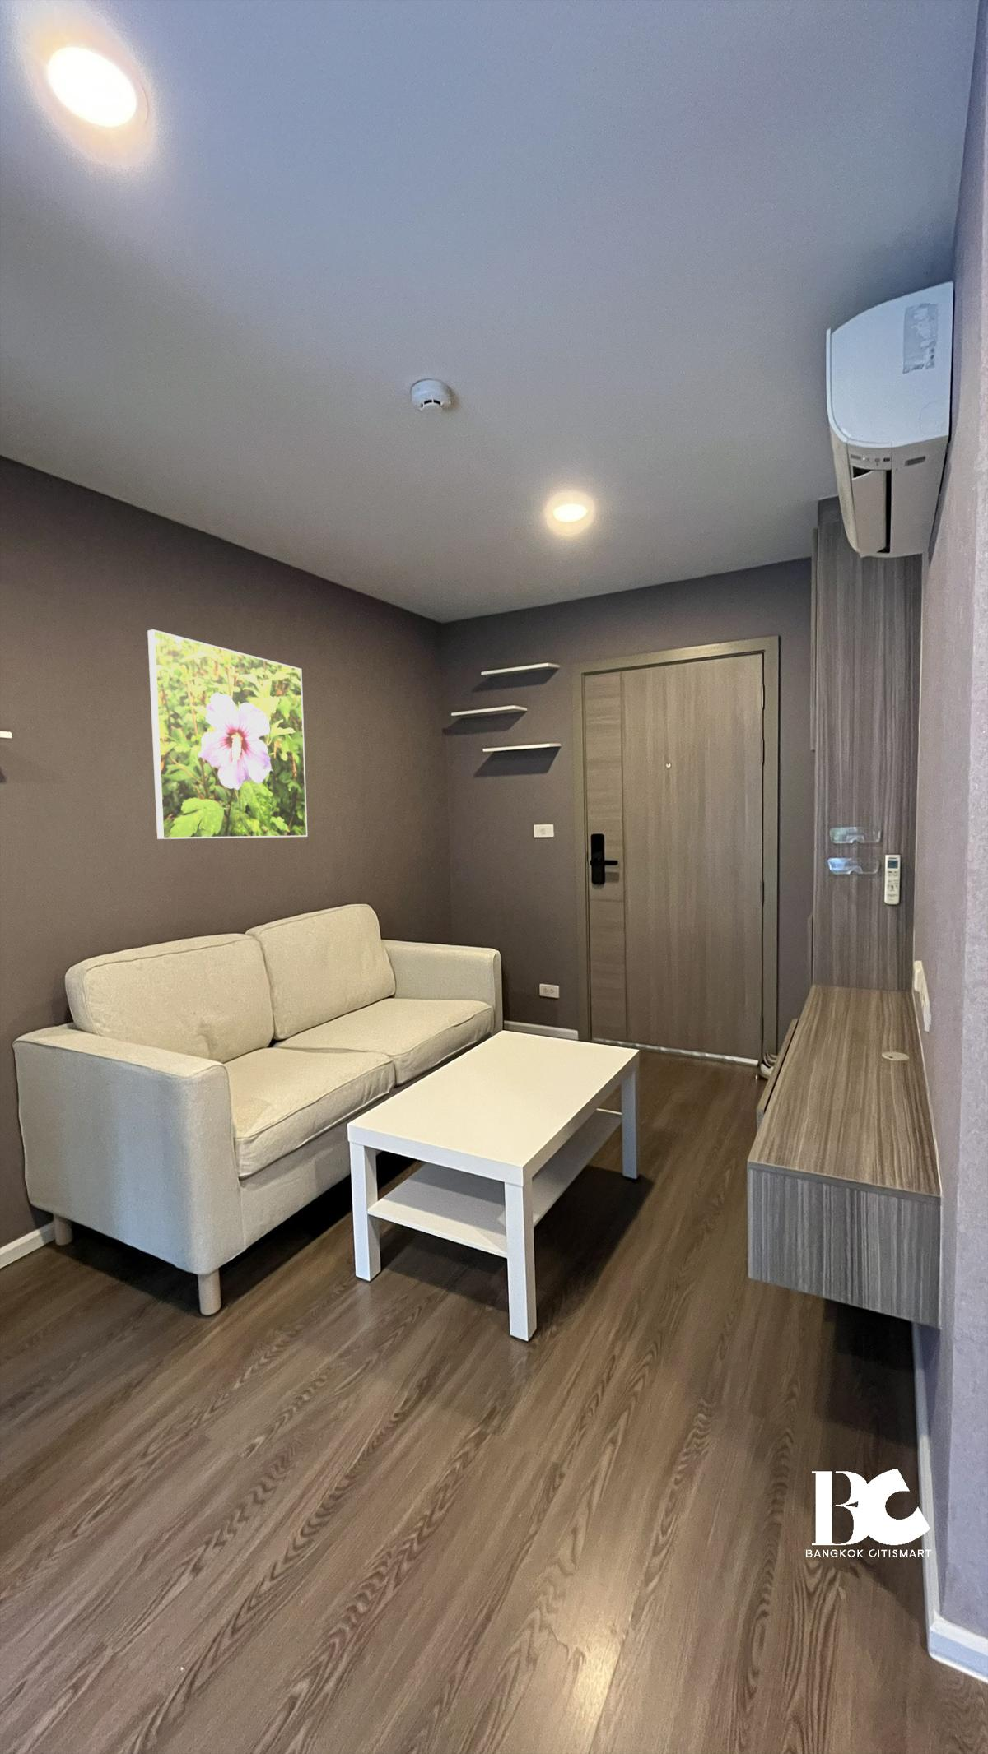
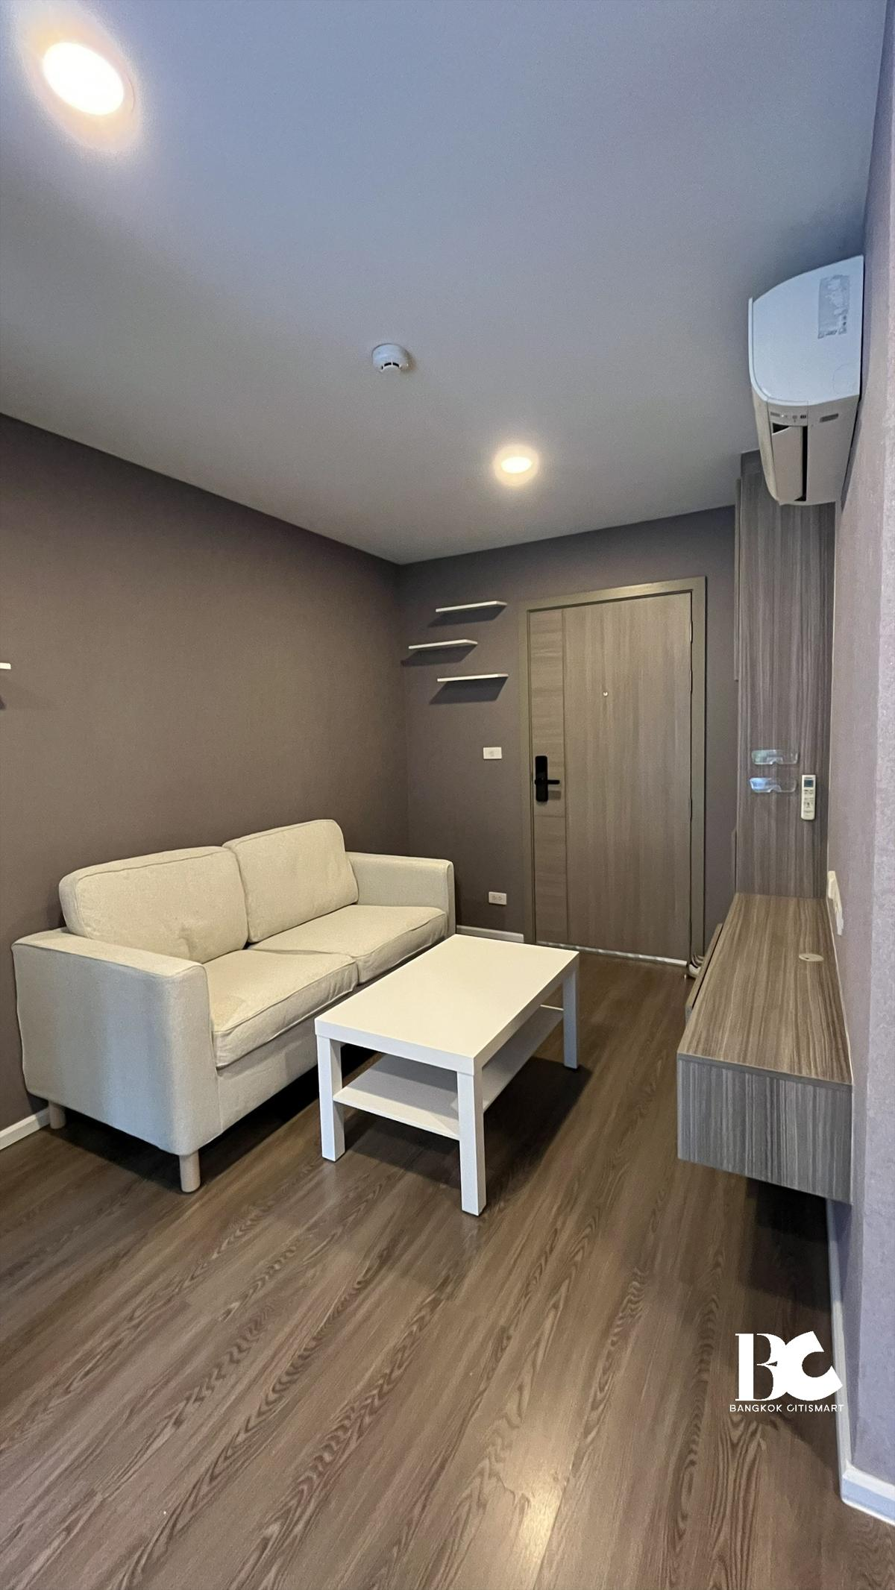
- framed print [147,629,308,840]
